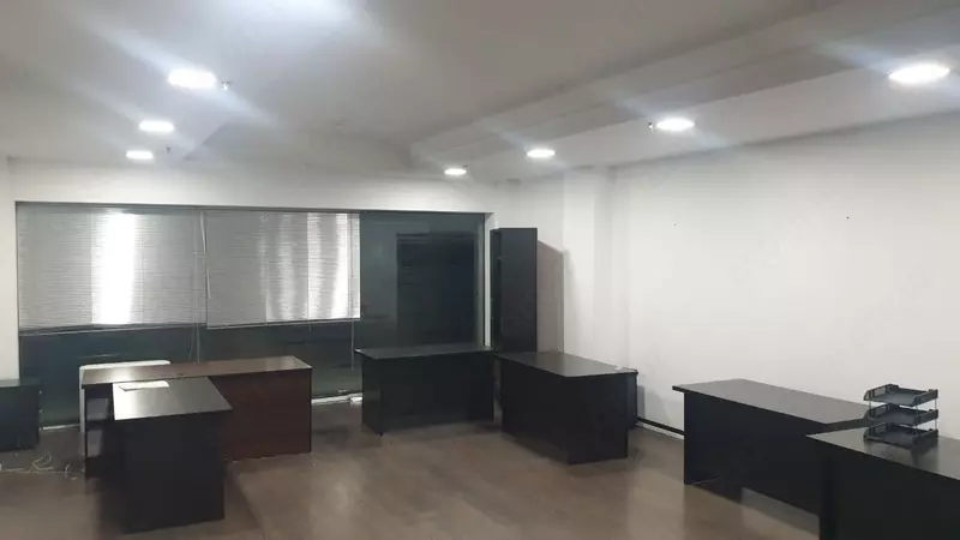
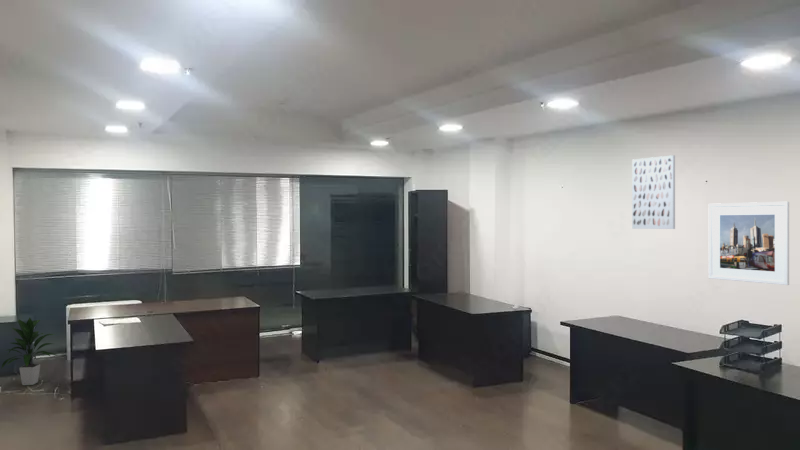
+ wall art [631,154,676,230]
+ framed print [708,201,790,286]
+ indoor plant [0,317,58,386]
